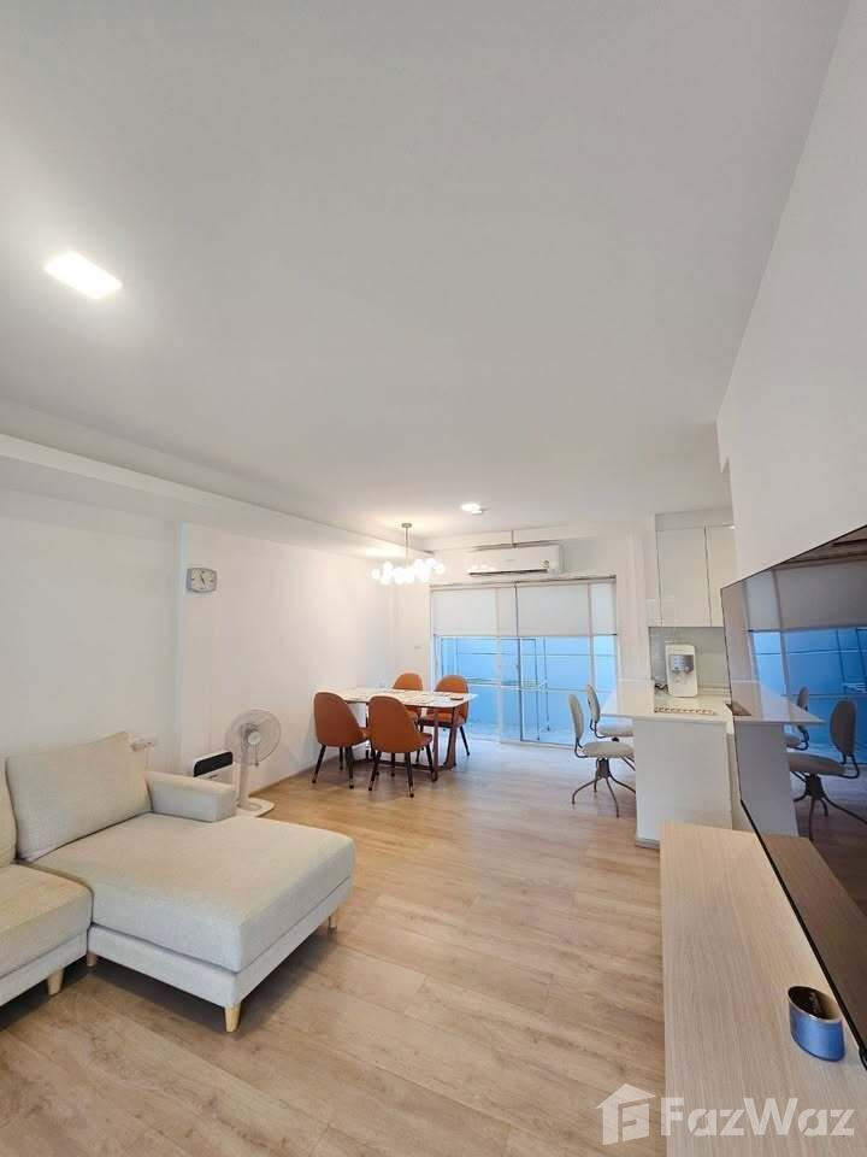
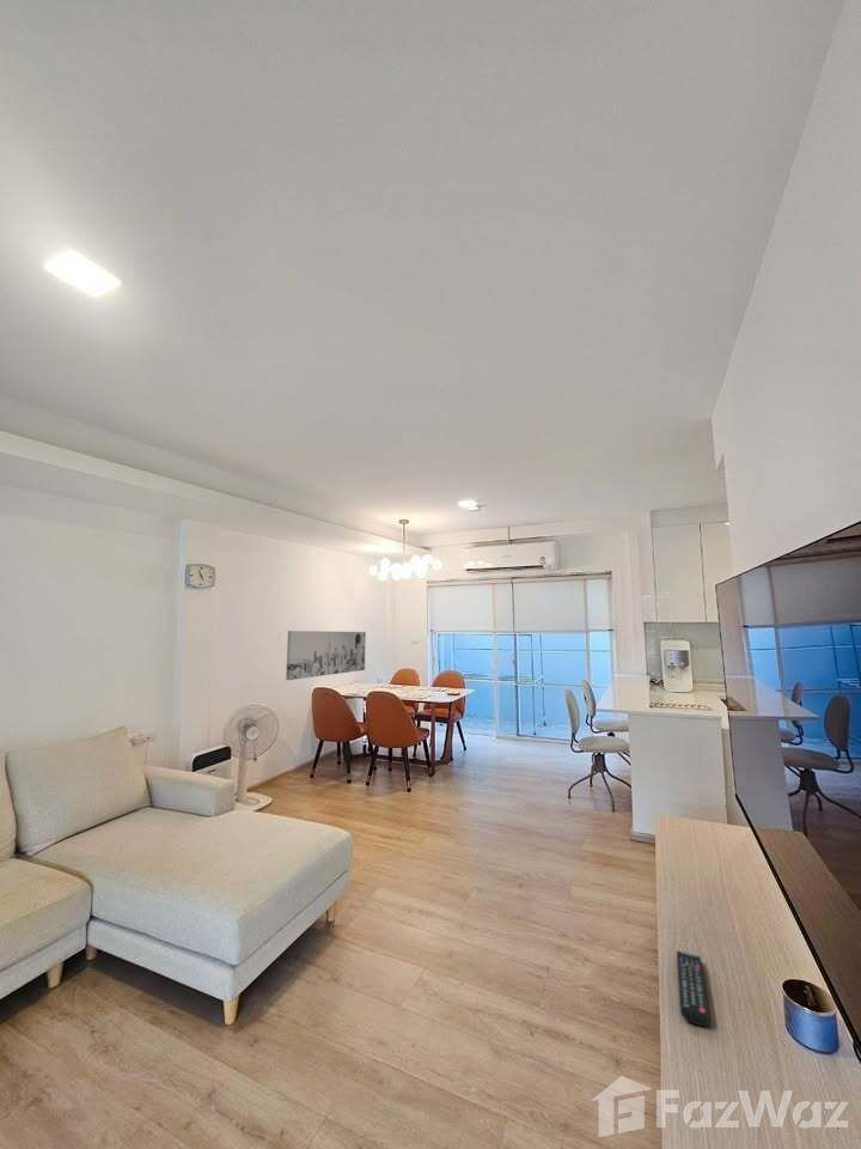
+ wall art [285,630,367,681]
+ remote control [676,949,710,1028]
